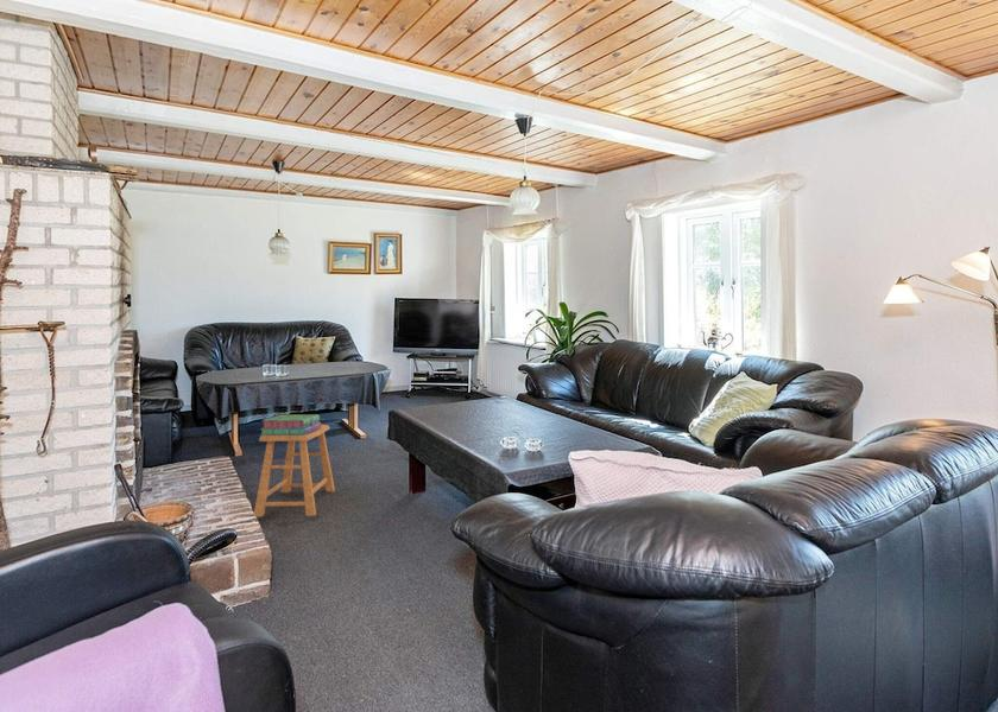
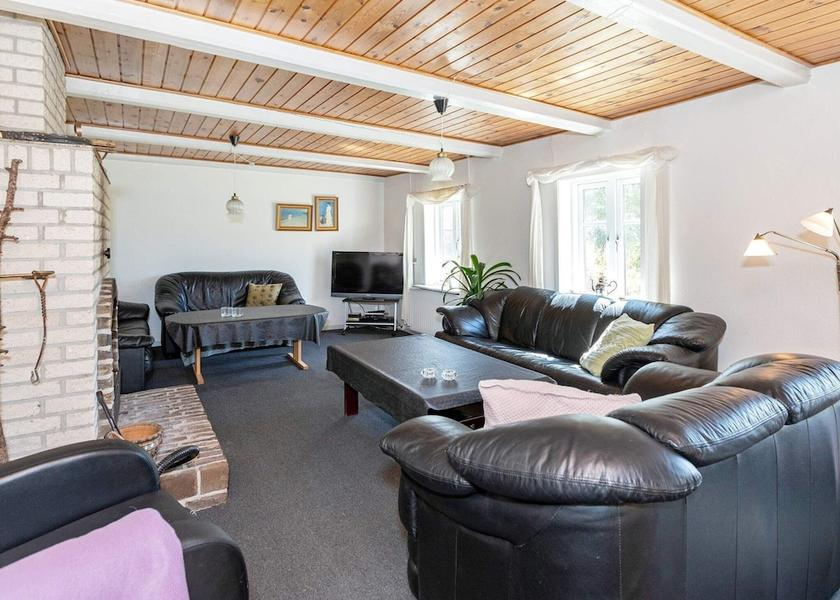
- stool [253,424,336,519]
- stack of books [259,413,322,437]
